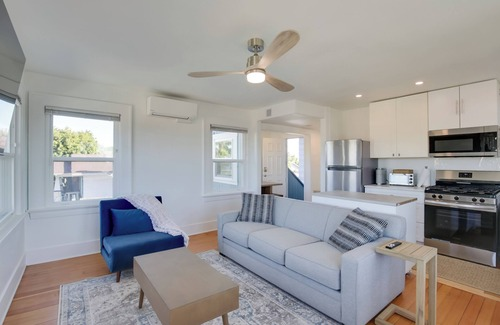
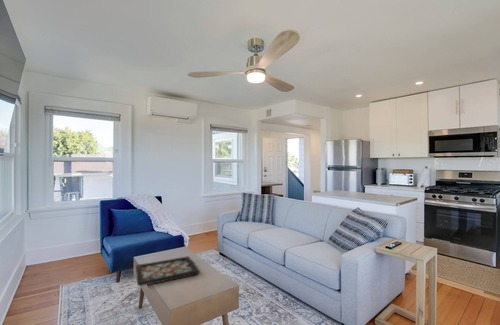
+ decorative tray [135,255,201,287]
